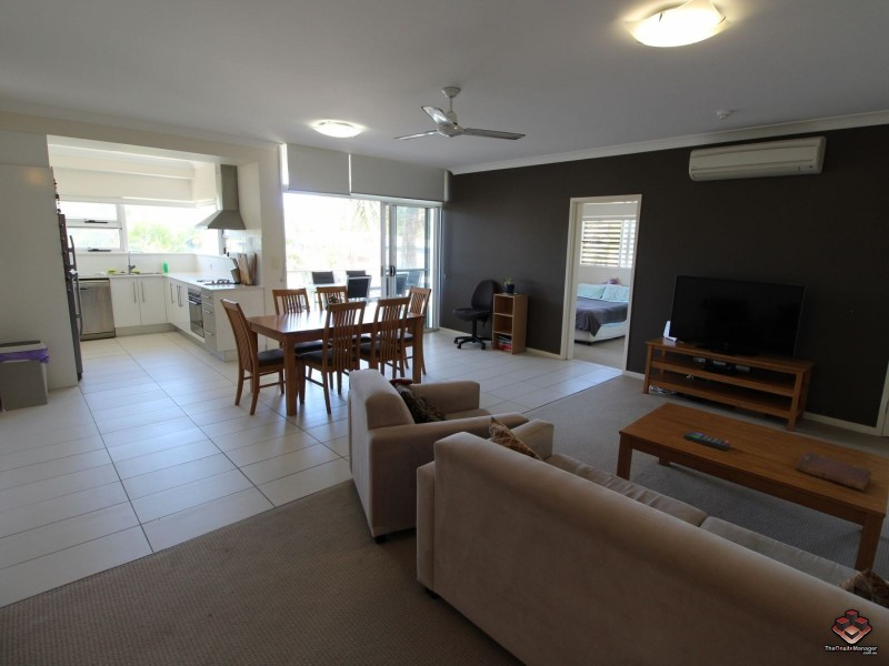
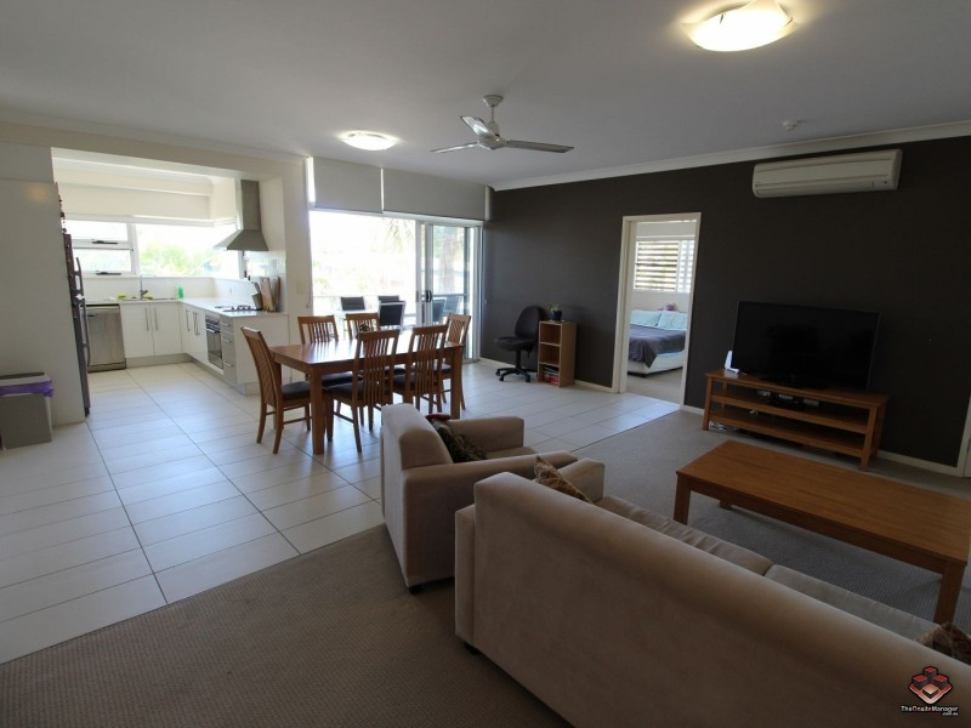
- diary [793,451,873,492]
- remote control [682,430,731,451]
